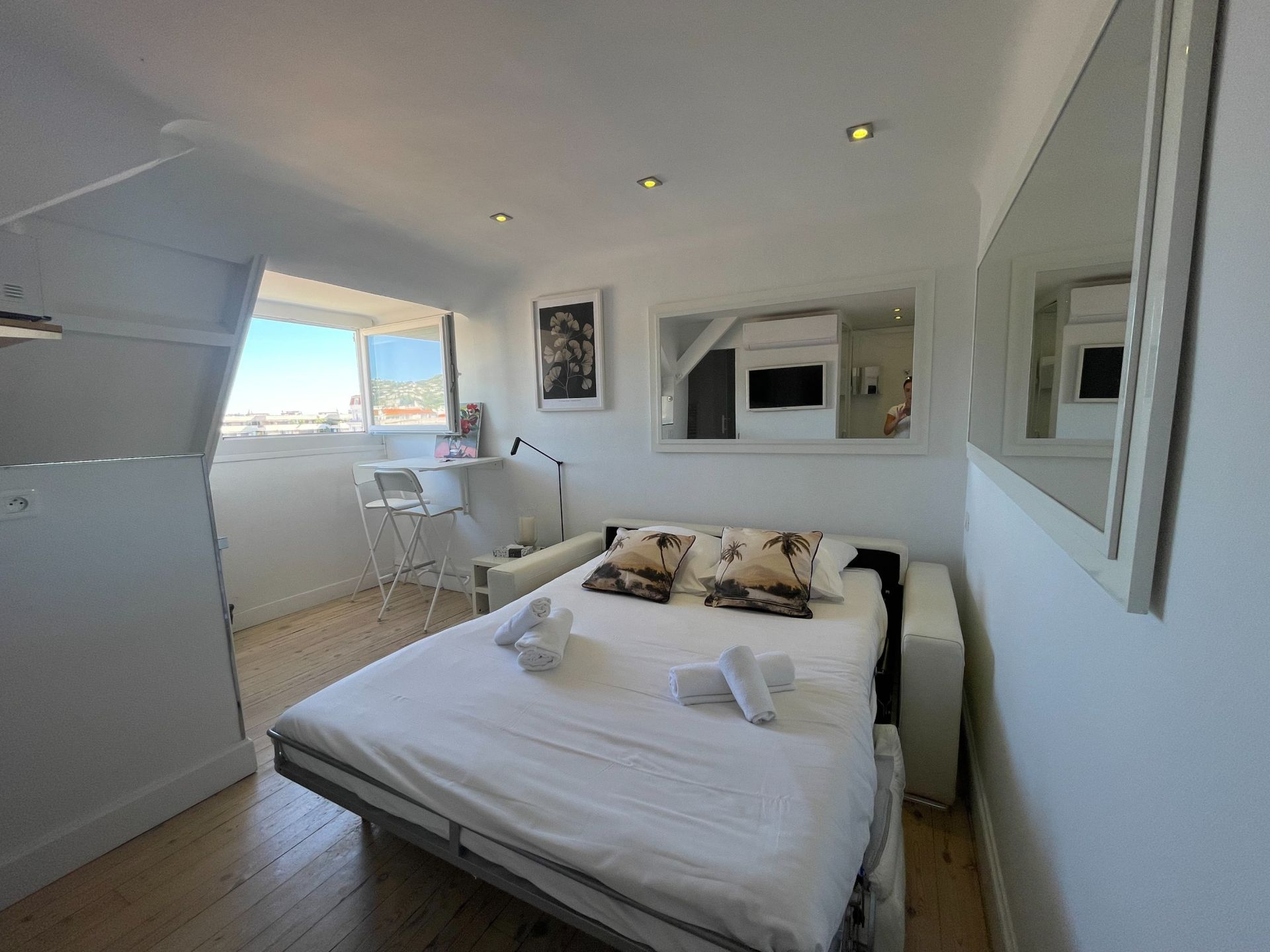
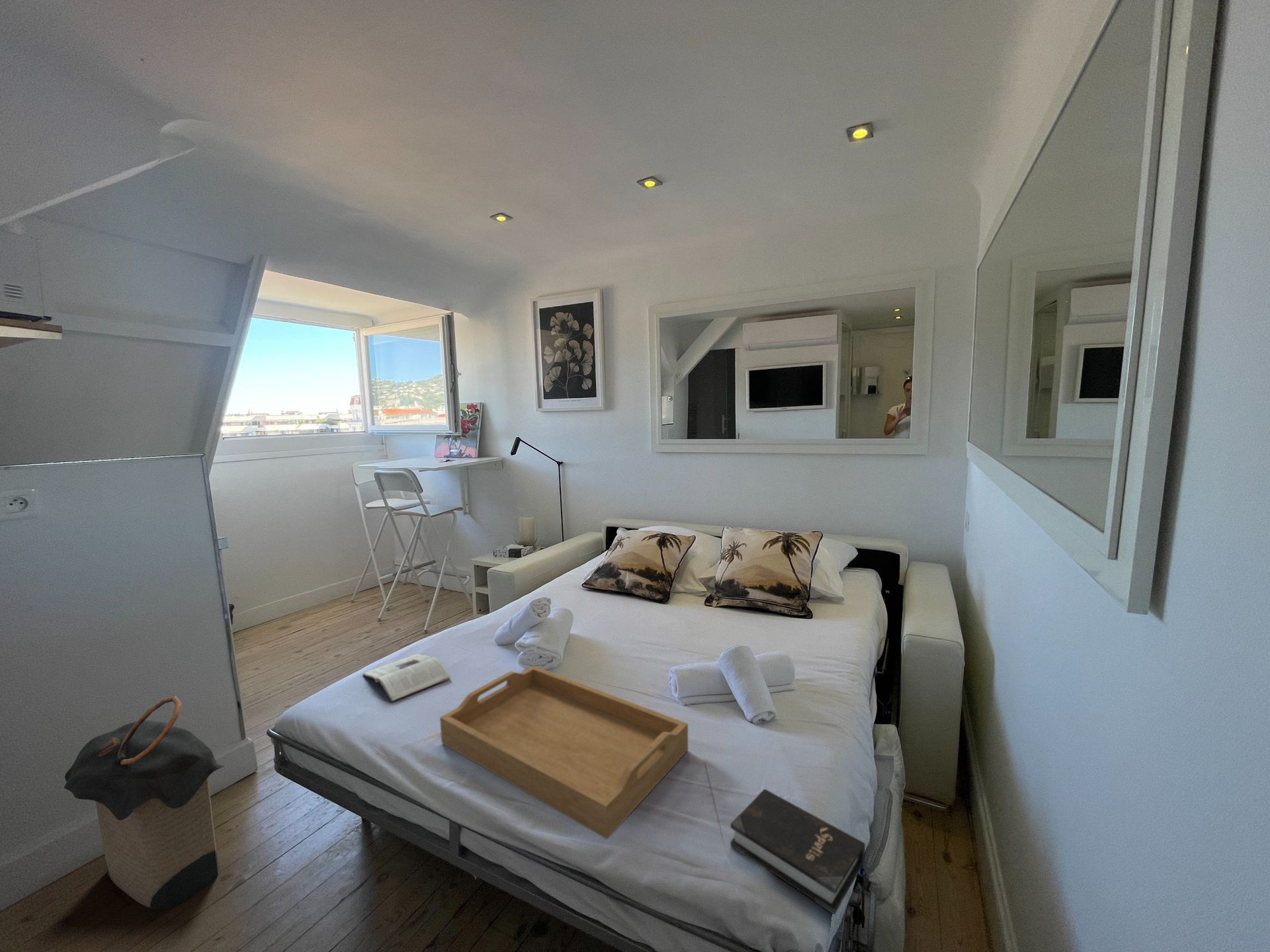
+ magazine [362,653,451,702]
+ laundry hamper [64,695,225,910]
+ hardback book [730,788,866,916]
+ serving tray [439,665,689,840]
